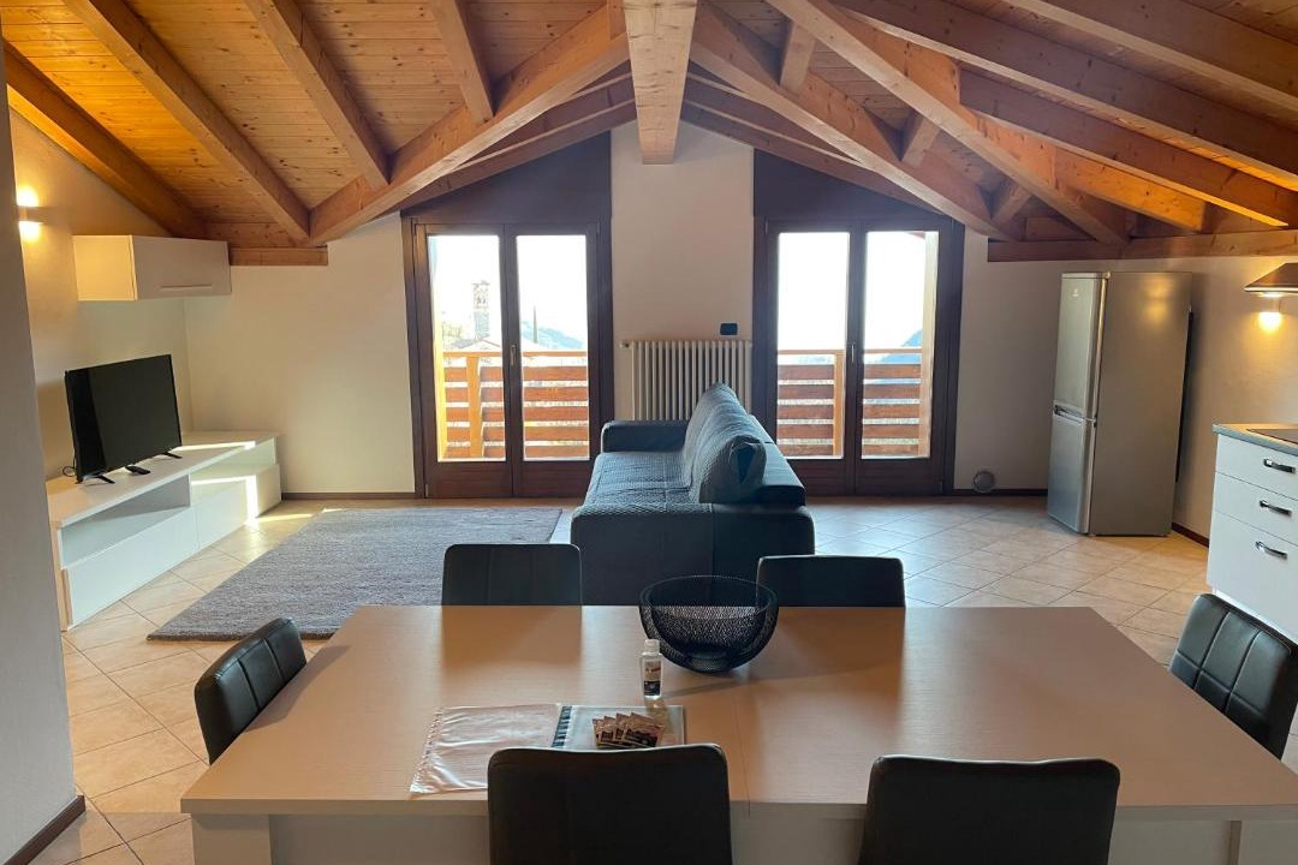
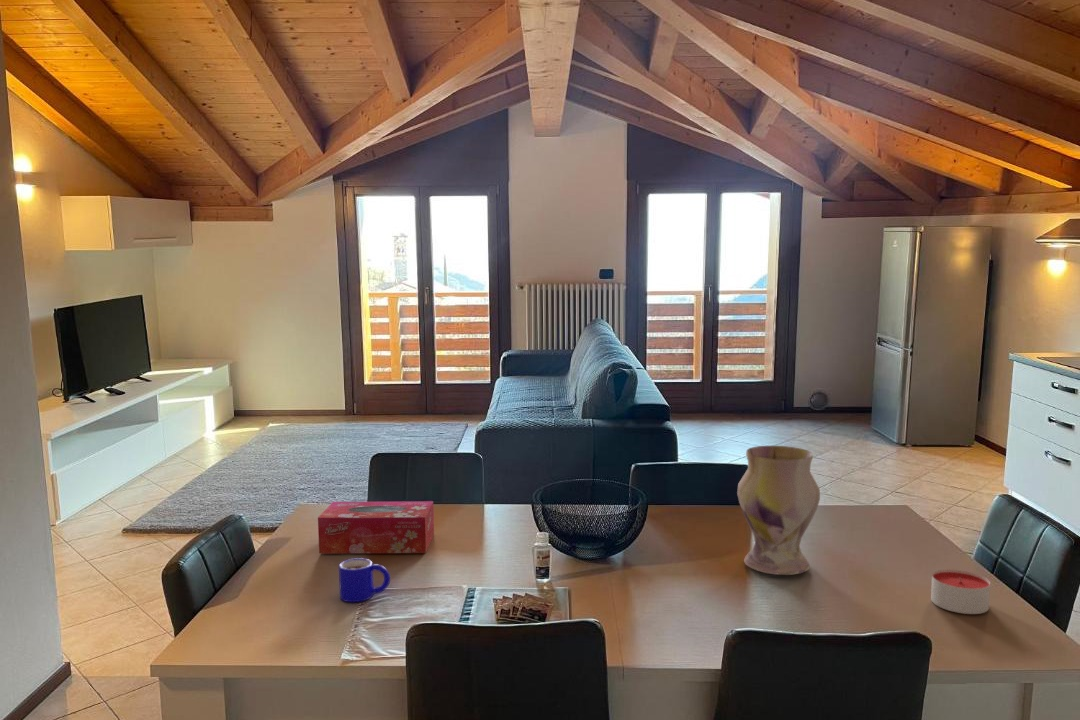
+ candle [930,568,991,615]
+ vase [736,445,821,576]
+ mug [338,557,391,603]
+ tissue box [317,500,435,554]
